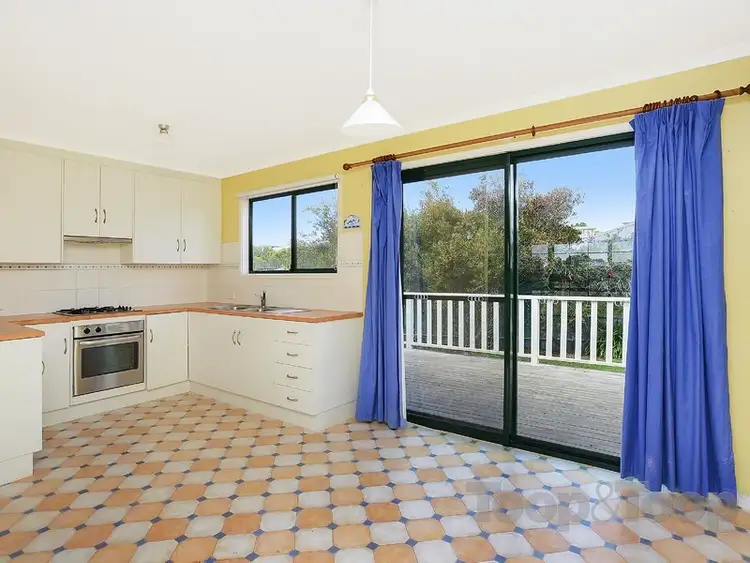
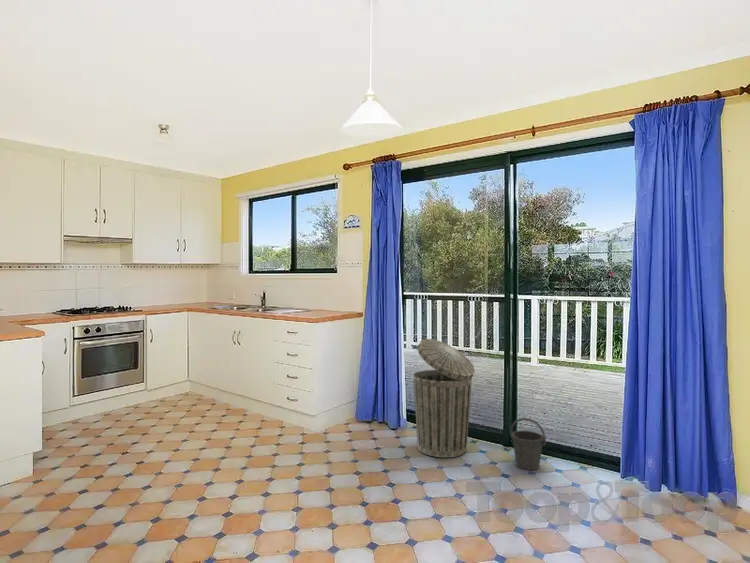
+ bucket [509,417,547,471]
+ trash can [412,338,476,458]
